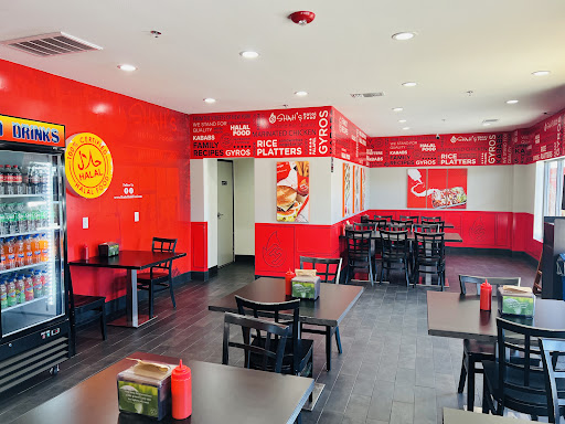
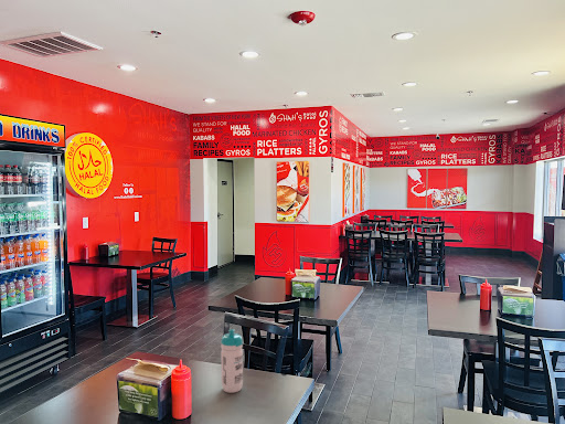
+ water bottle [220,328,244,394]
